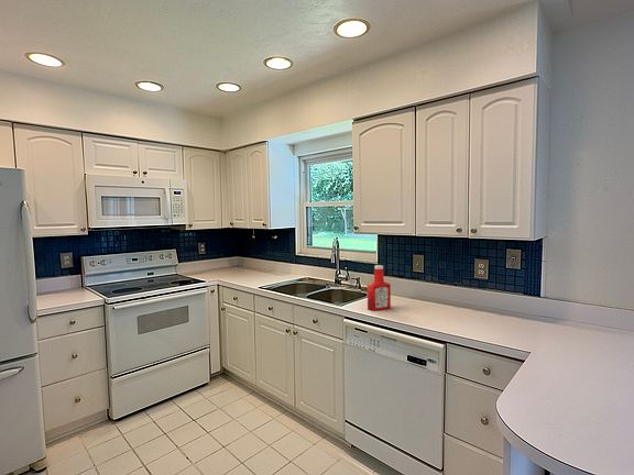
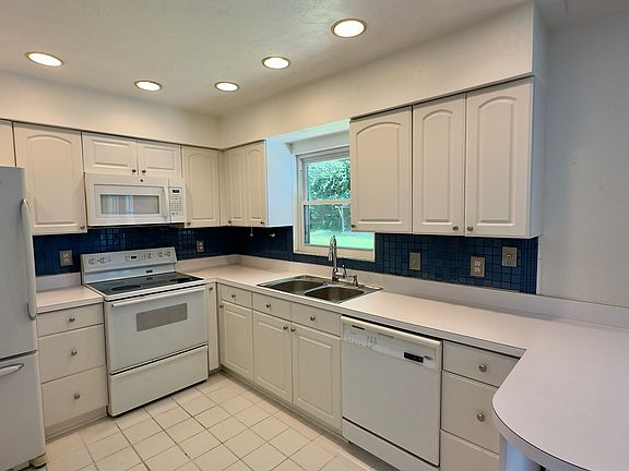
- soap bottle [367,264,392,311]
